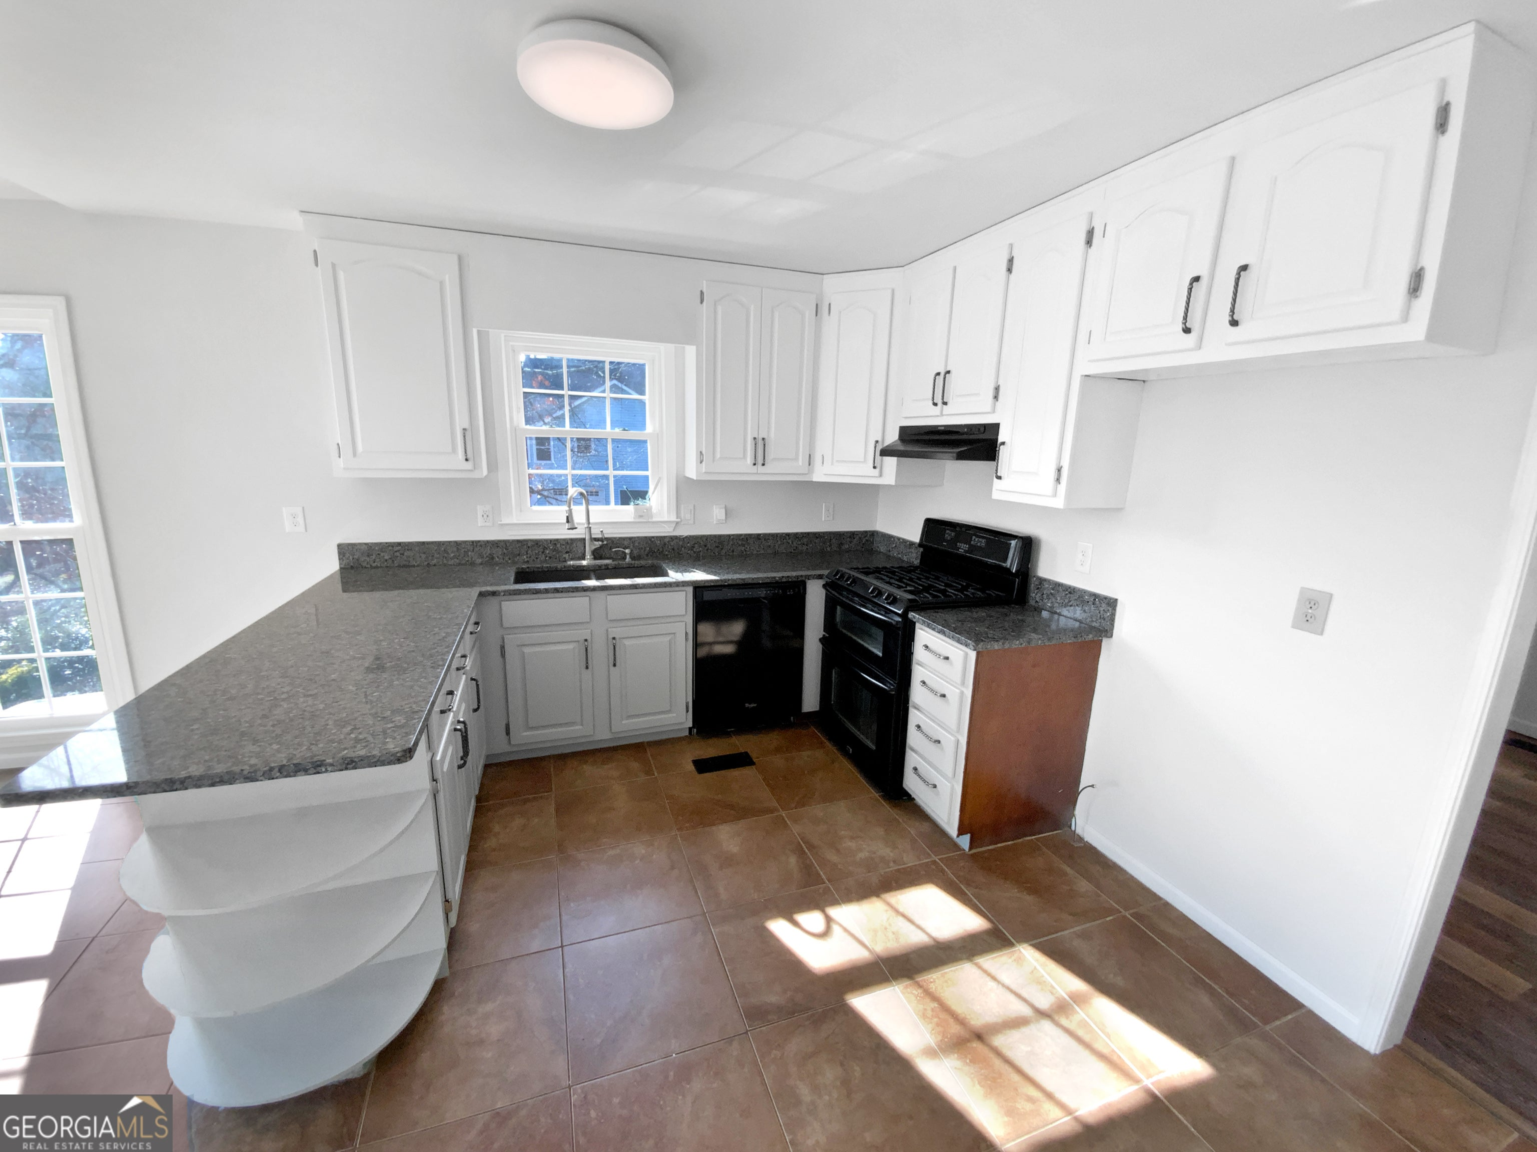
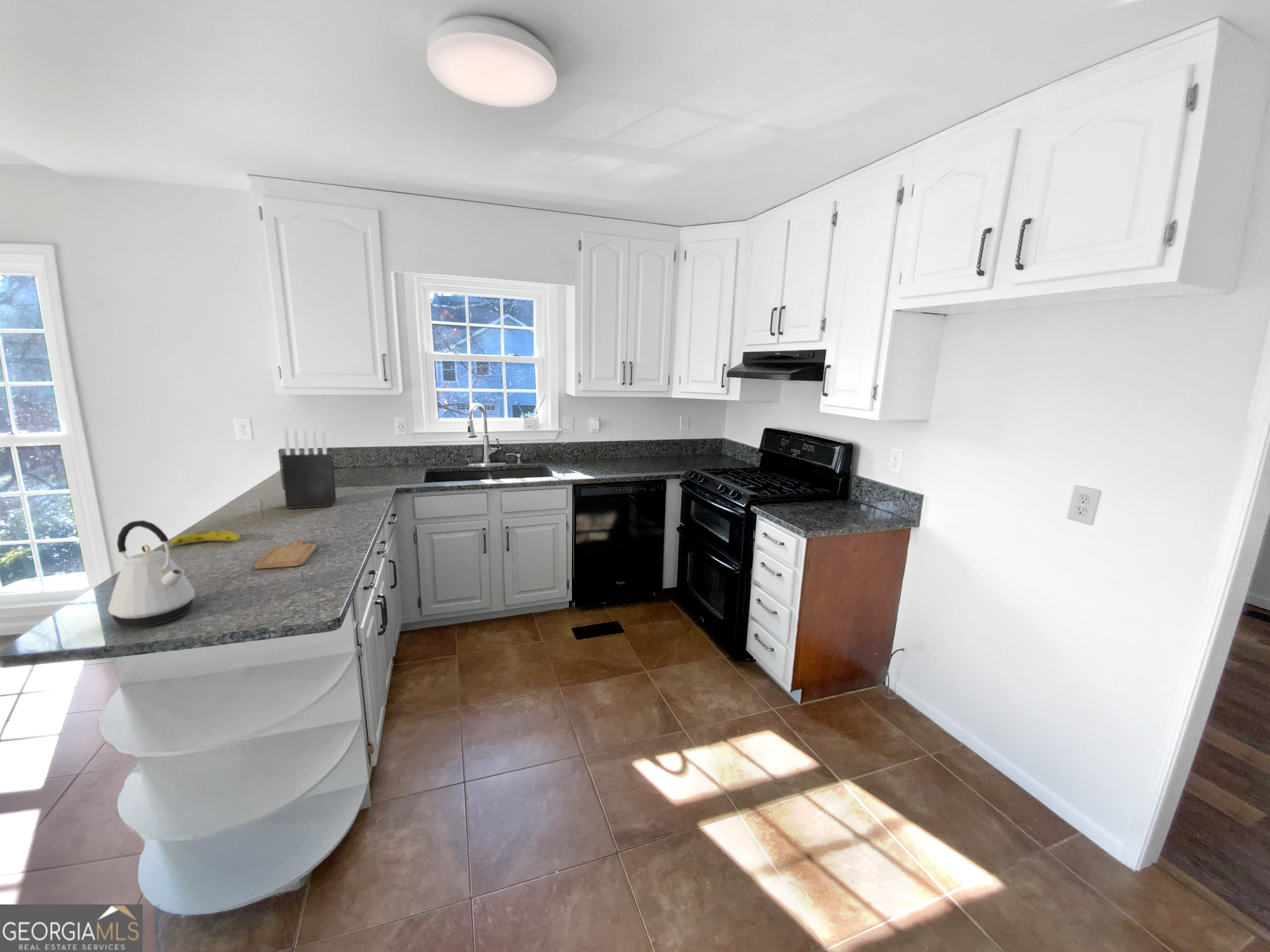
+ chopping board [254,540,317,569]
+ fruit [168,530,241,546]
+ kettle [107,520,195,628]
+ knife block [281,427,337,509]
